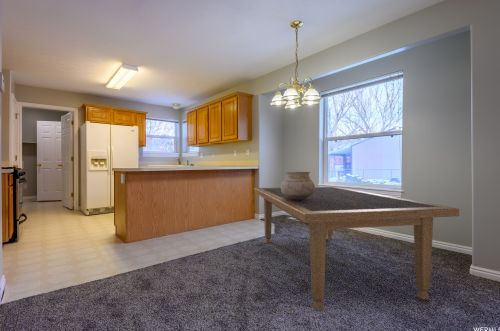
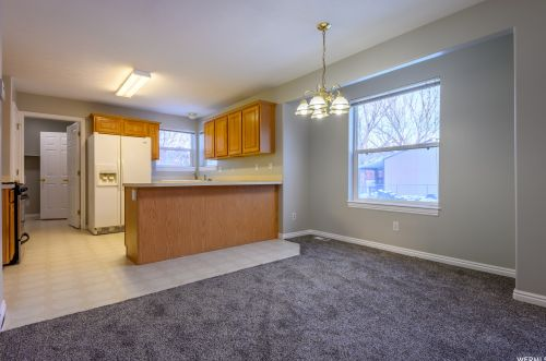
- ceramic pot [280,171,316,200]
- dining table [253,186,460,312]
